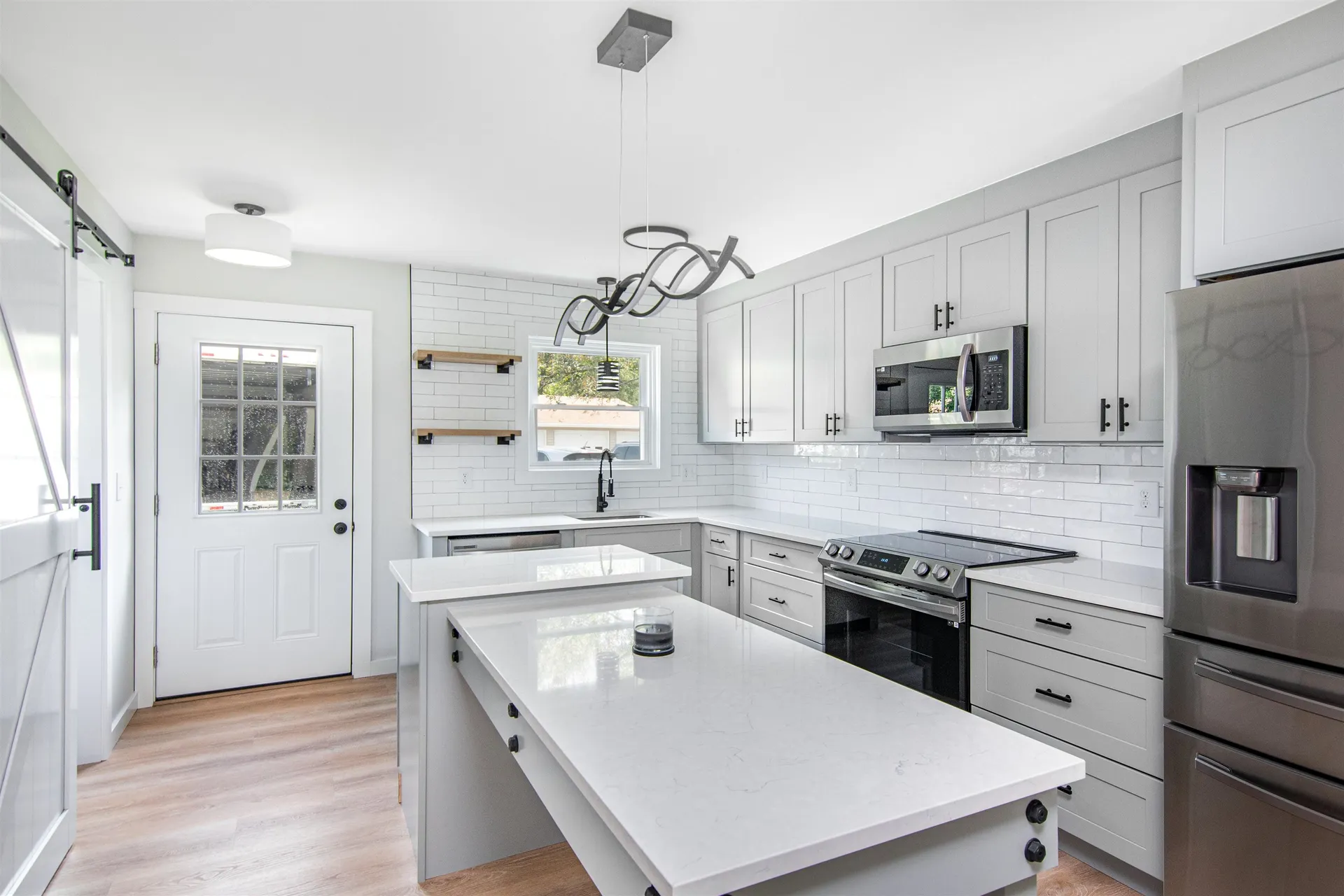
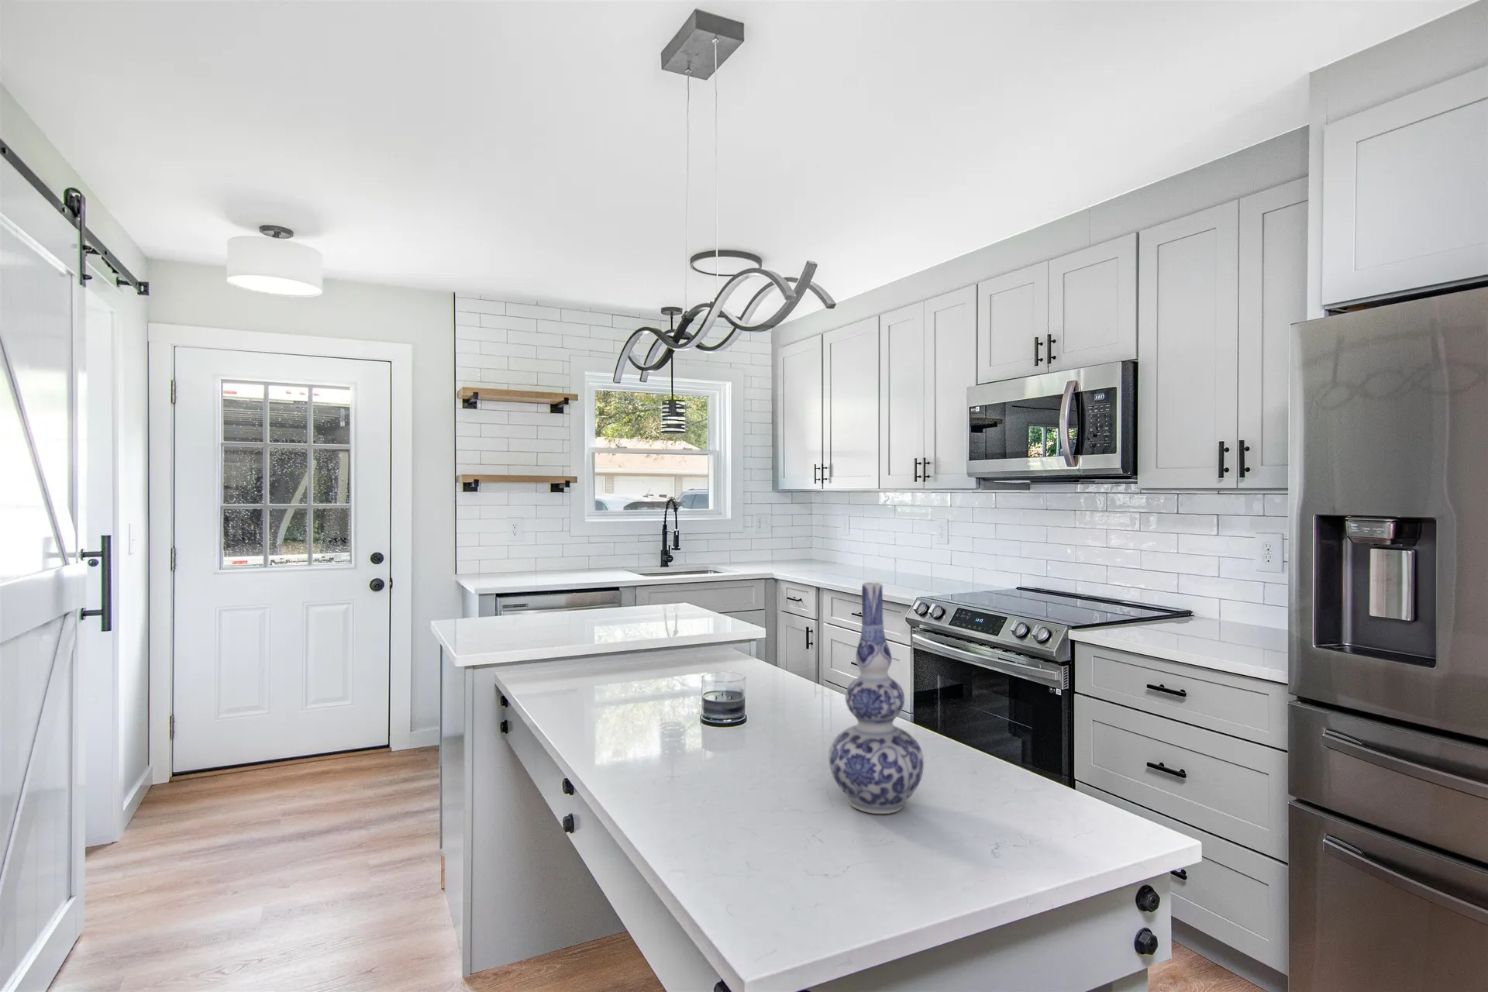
+ vase [828,581,924,815]
